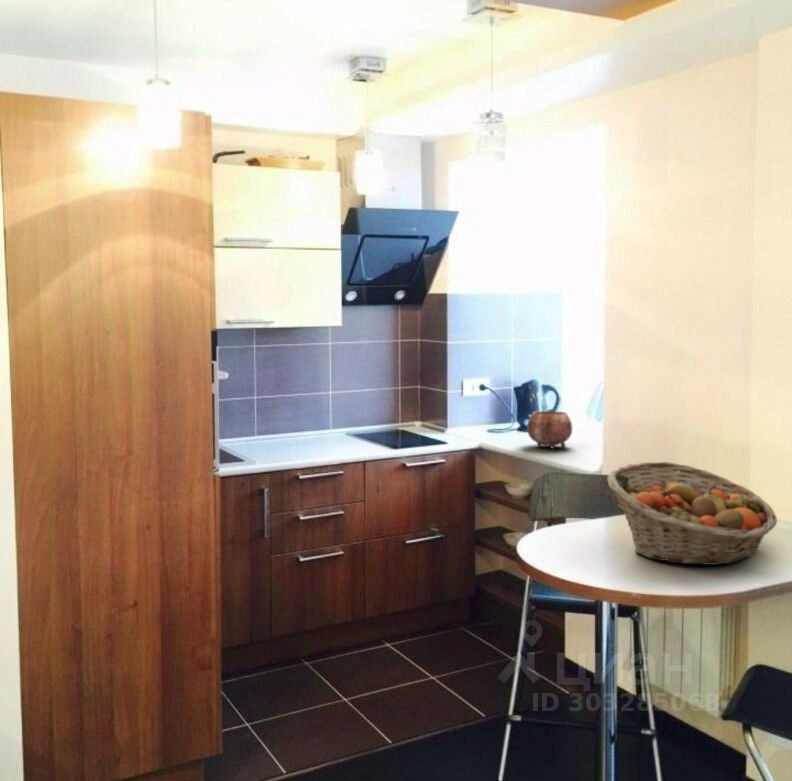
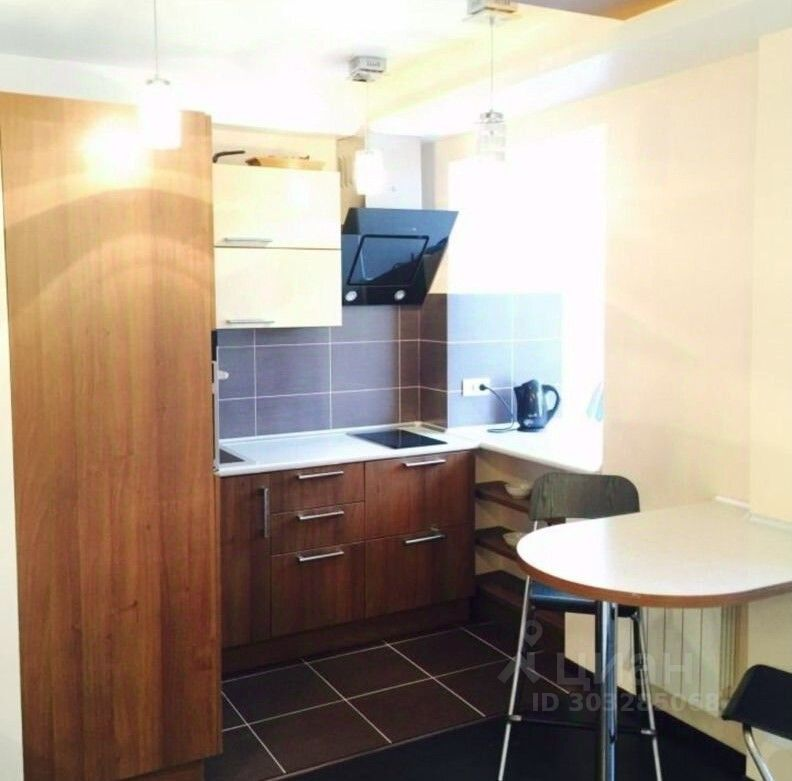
- bowl [526,410,573,450]
- fruit basket [606,461,778,566]
